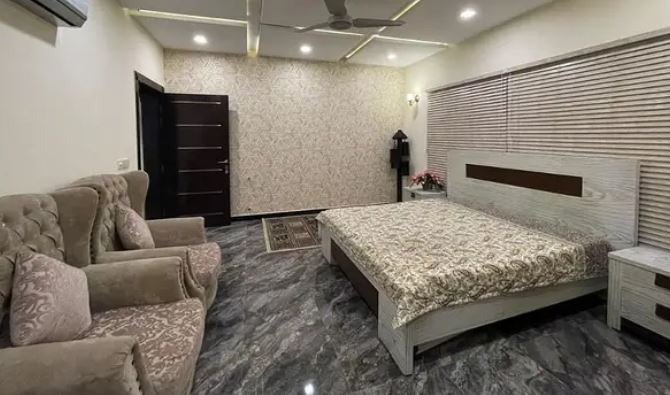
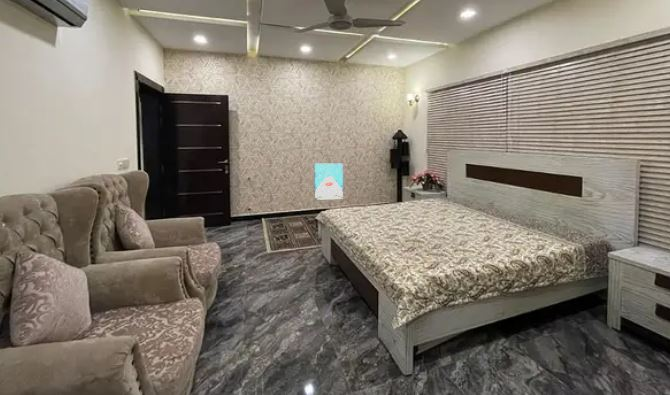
+ wall art [314,163,344,201]
